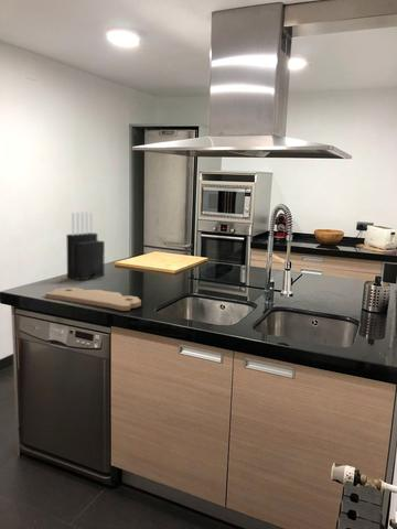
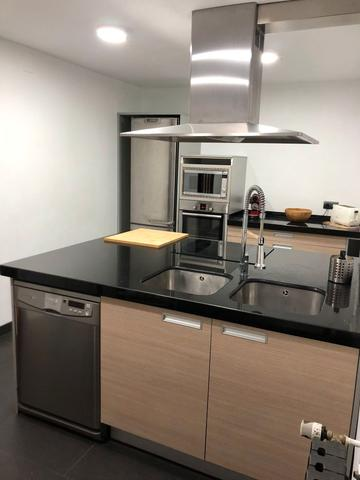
- knife block [65,210,106,281]
- cutting board [44,287,142,312]
